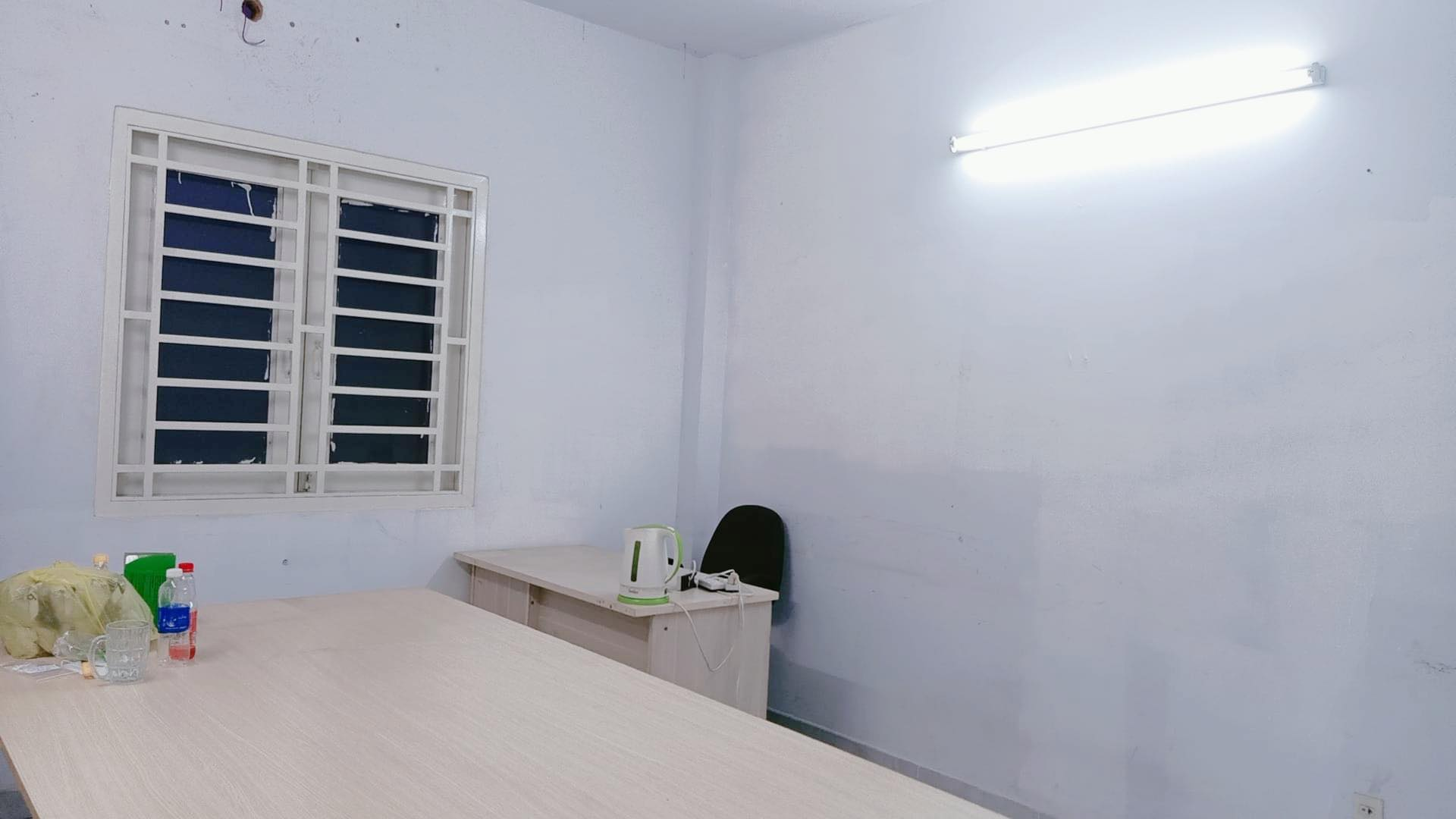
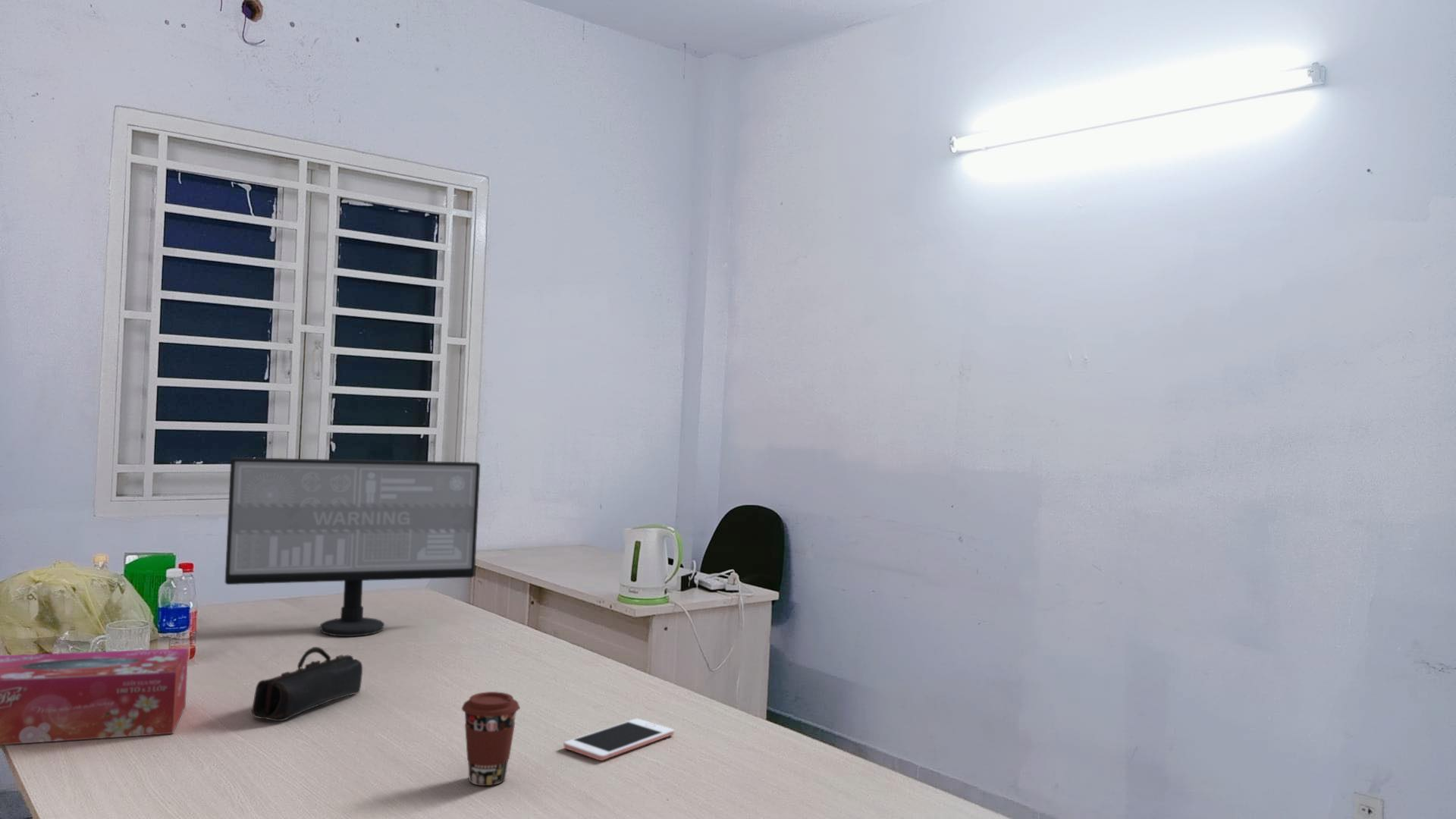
+ cell phone [563,718,675,761]
+ tissue box [0,648,189,745]
+ coffee cup [461,691,520,786]
+ pencil case [251,646,363,722]
+ computer monitor [224,457,481,637]
